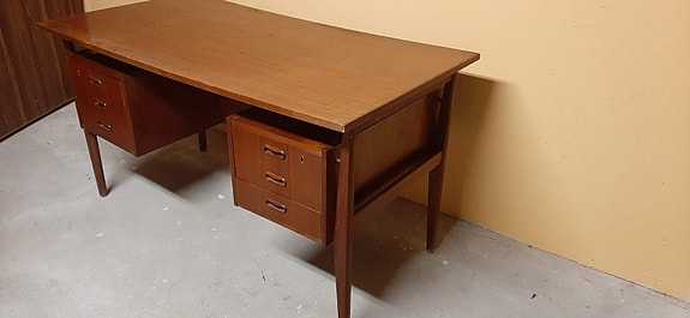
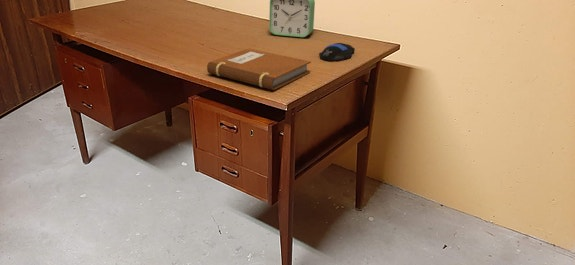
+ computer mouse [318,42,356,62]
+ notebook [206,47,312,91]
+ alarm clock [268,0,316,38]
